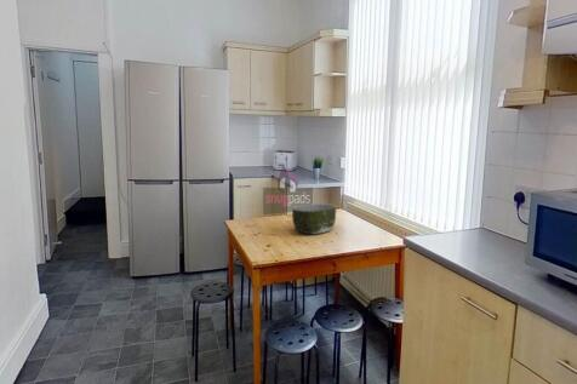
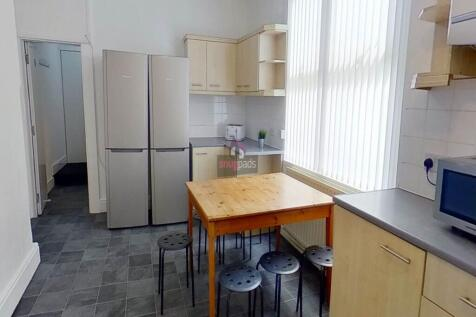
- bowl [291,202,337,235]
